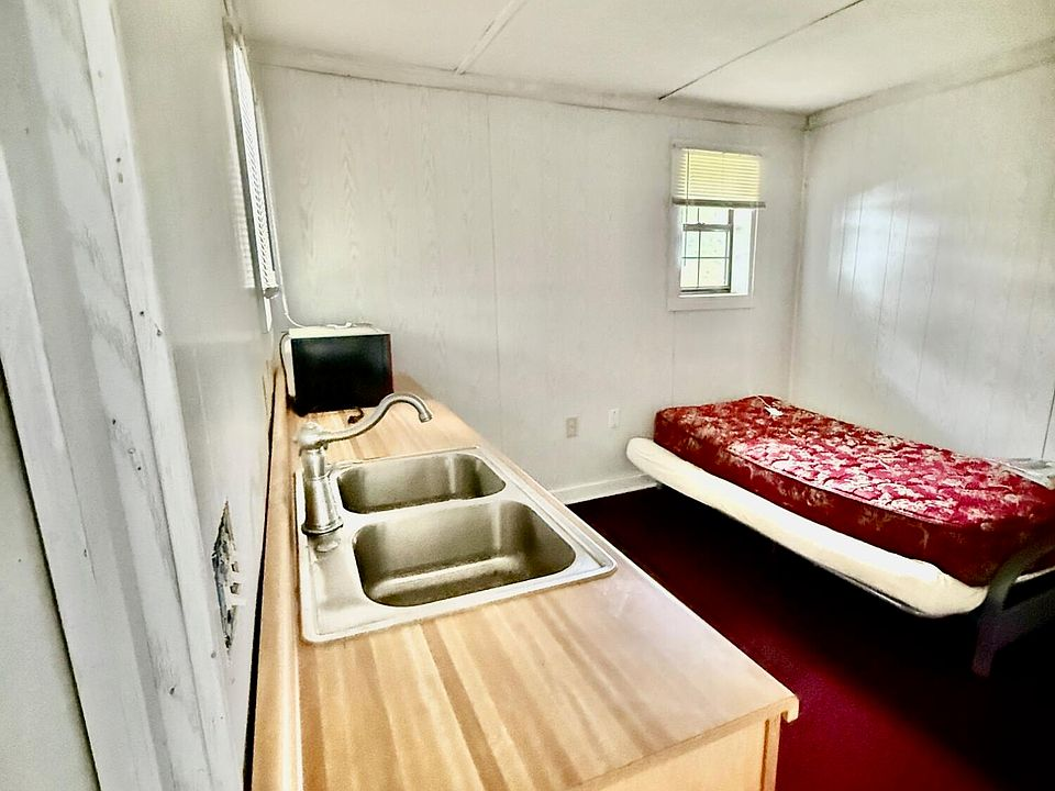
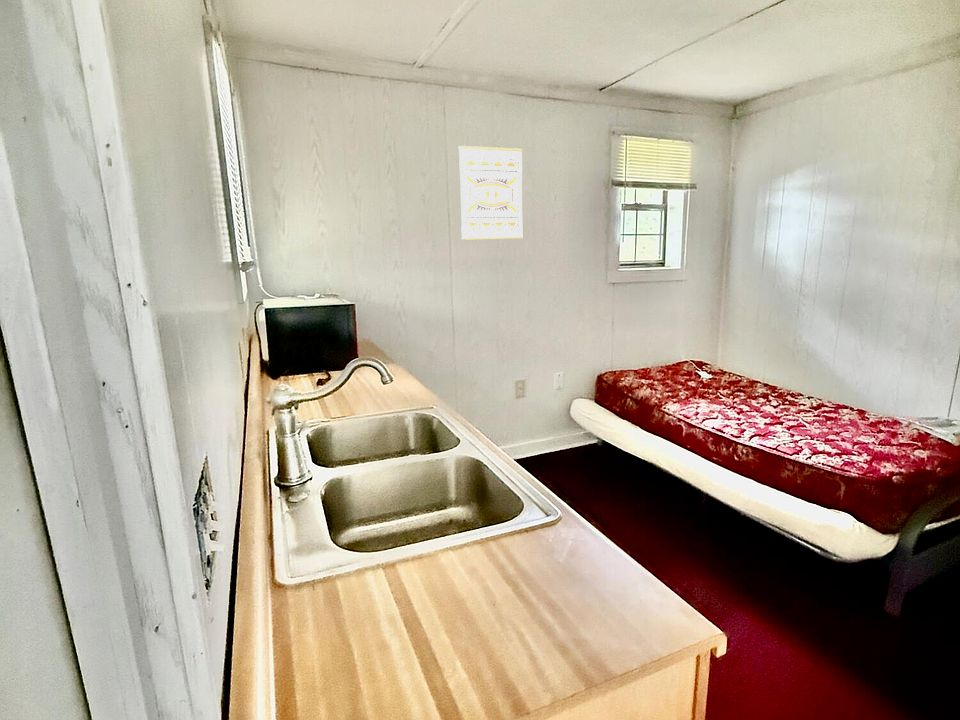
+ wall art [458,145,524,241]
